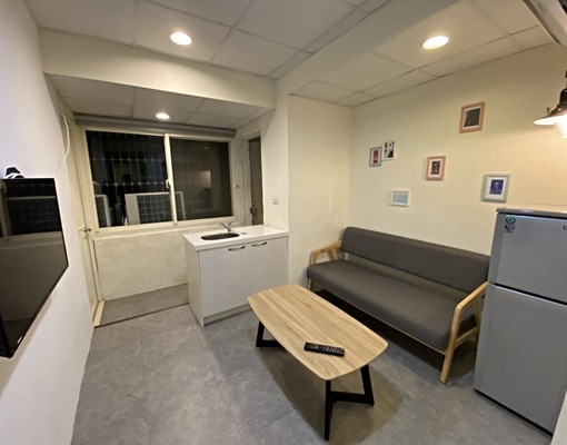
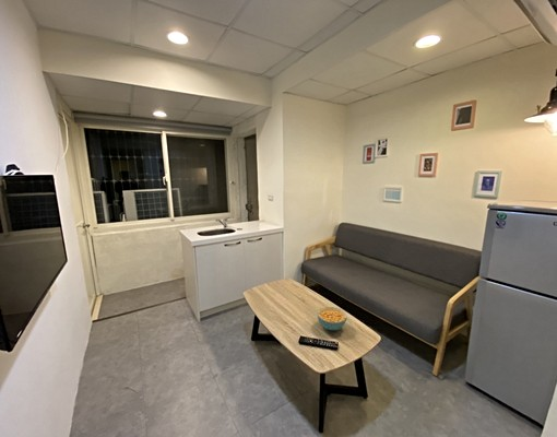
+ cereal bowl [316,306,348,331]
